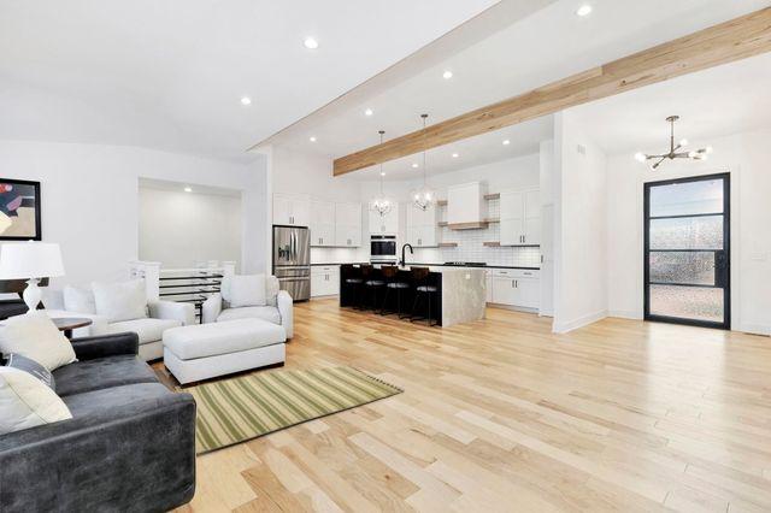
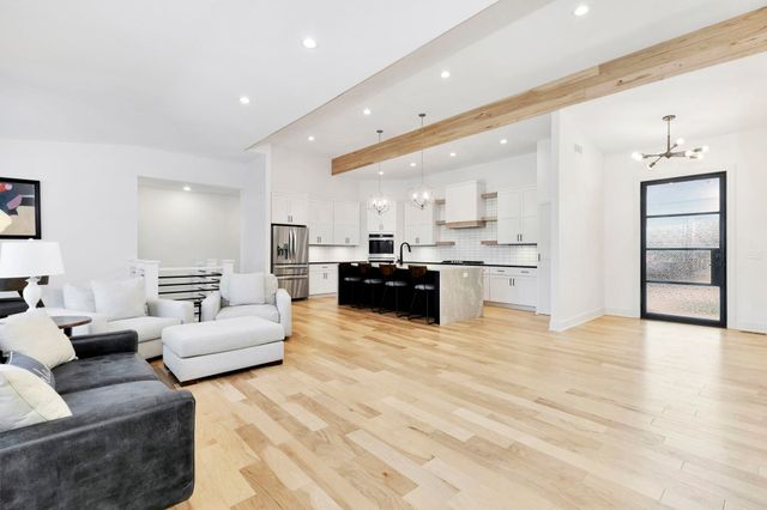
- rug [173,358,406,455]
